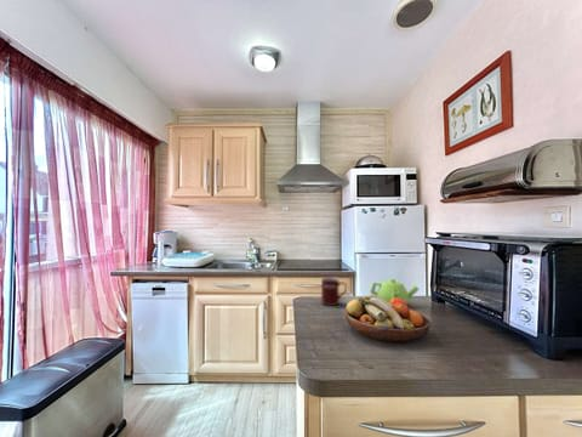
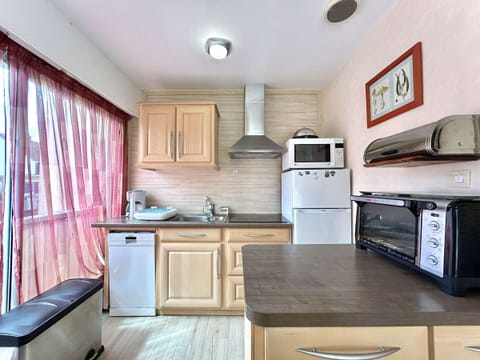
- teapot [369,277,420,305]
- mug [320,276,348,307]
- fruit bowl [344,293,432,342]
